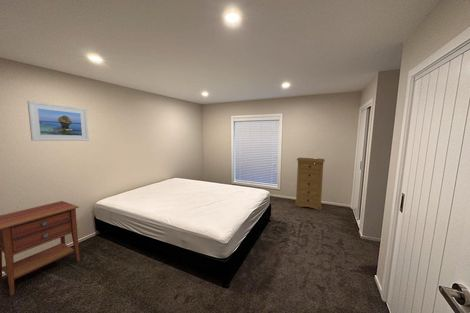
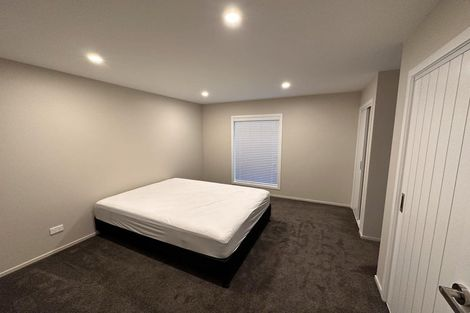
- dresser [294,157,326,211]
- nightstand [0,200,81,297]
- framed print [27,100,90,142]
